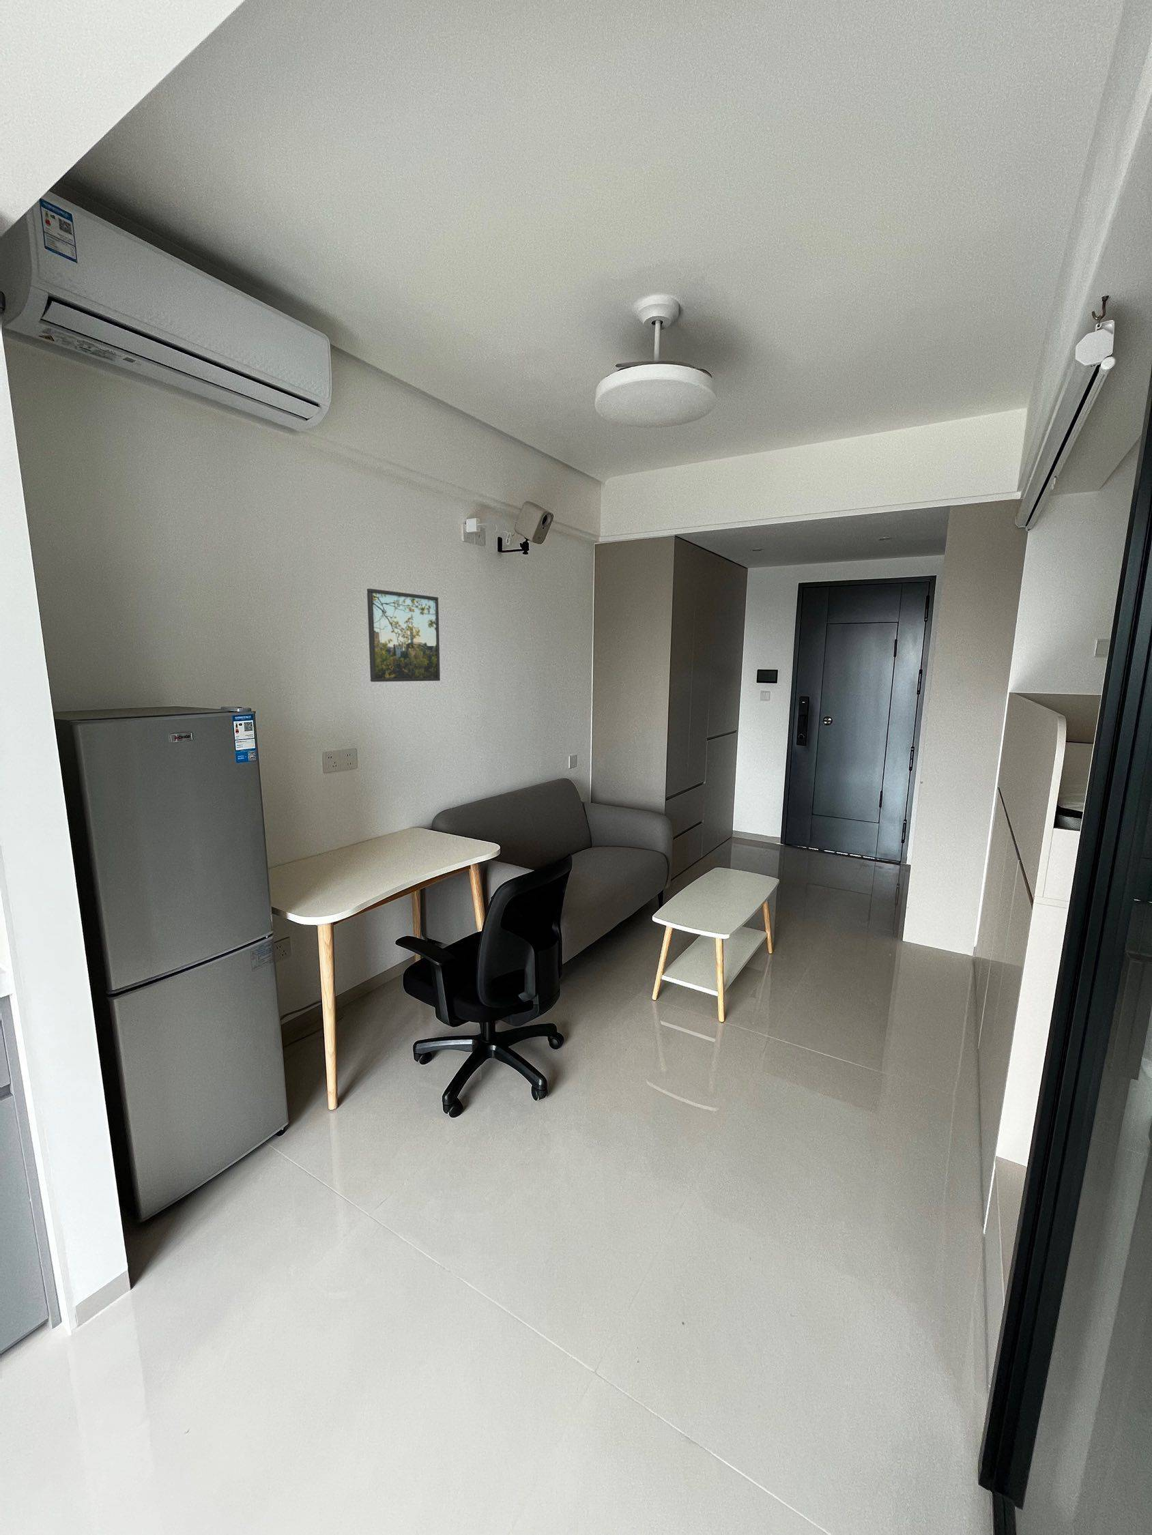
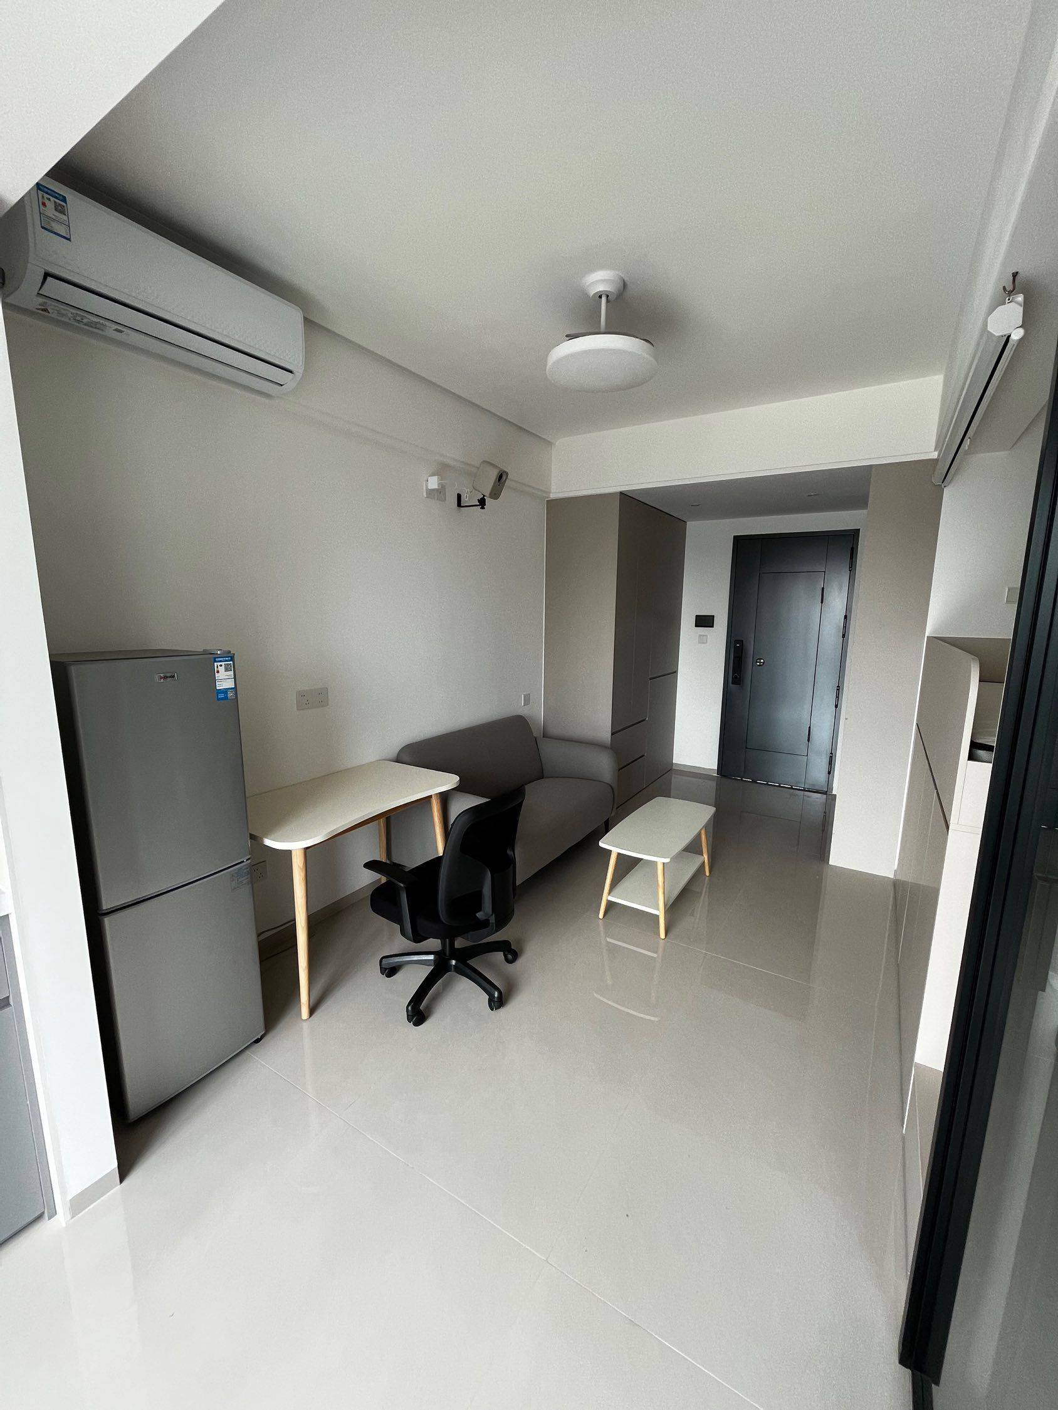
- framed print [367,588,440,682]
